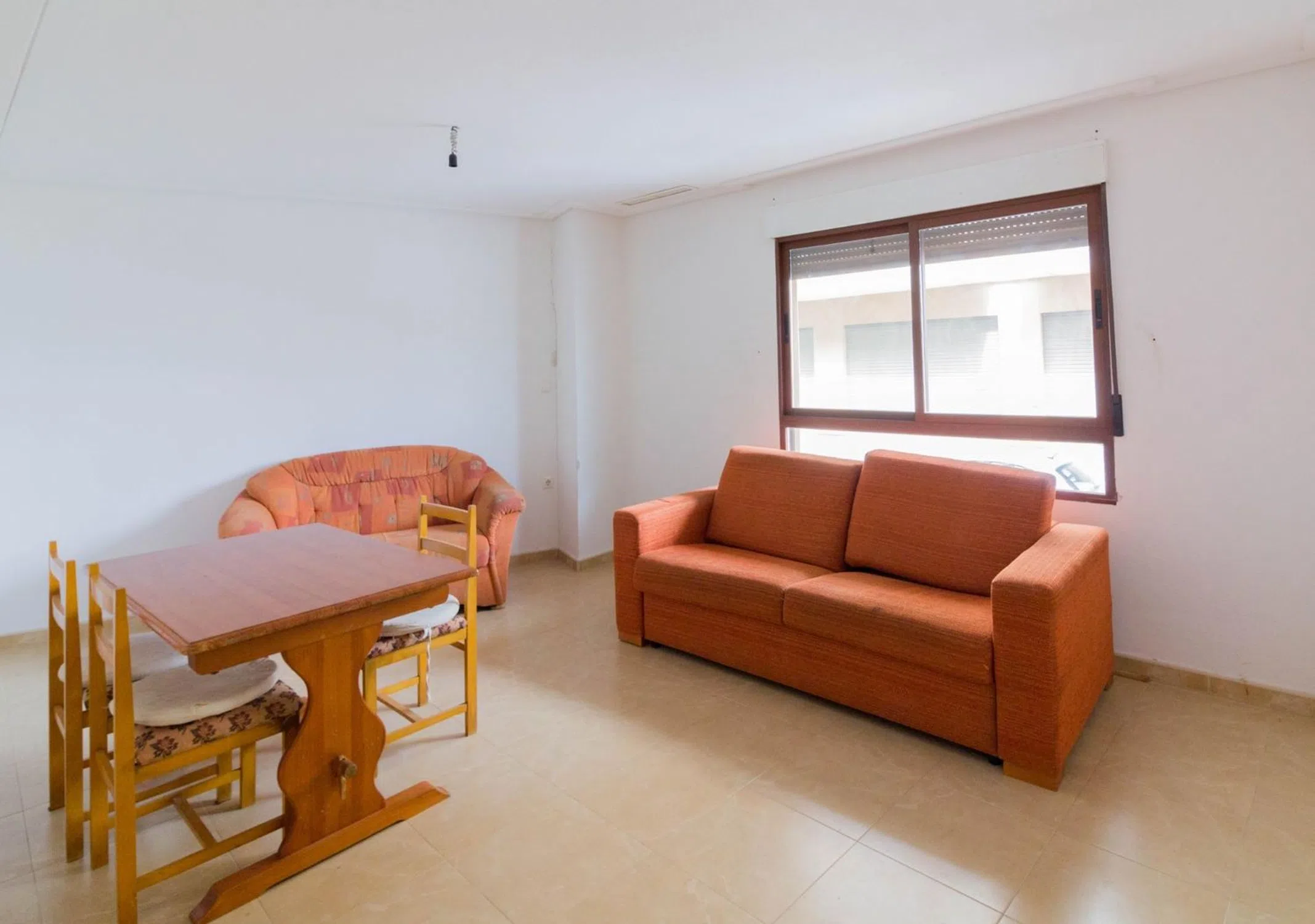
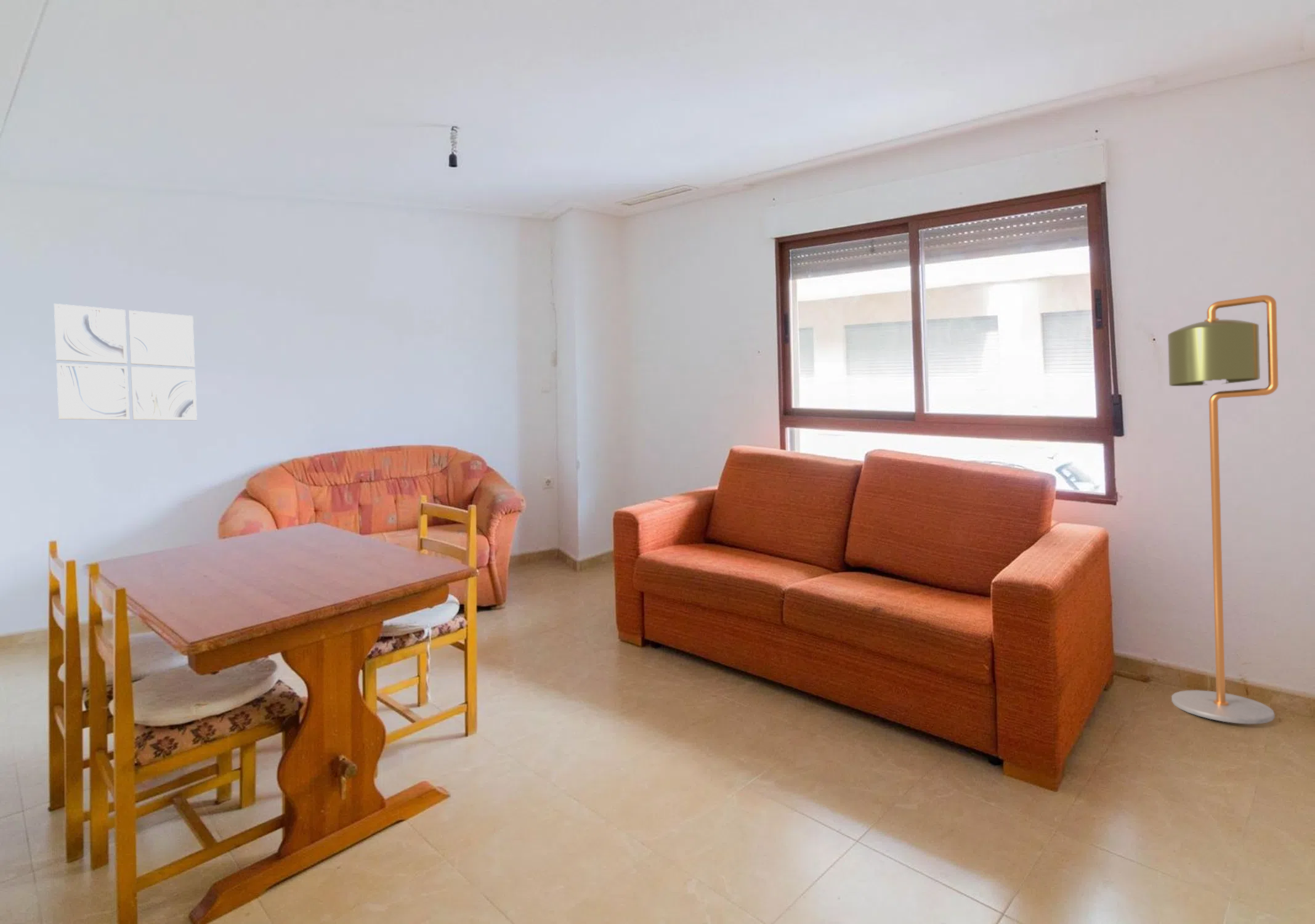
+ wall art [54,303,198,421]
+ floor lamp [1167,294,1279,725]
